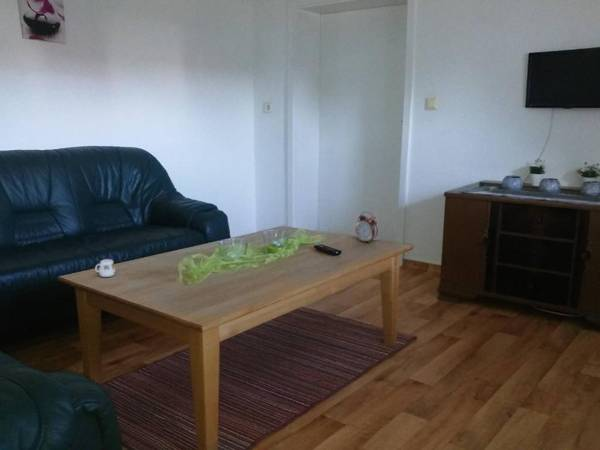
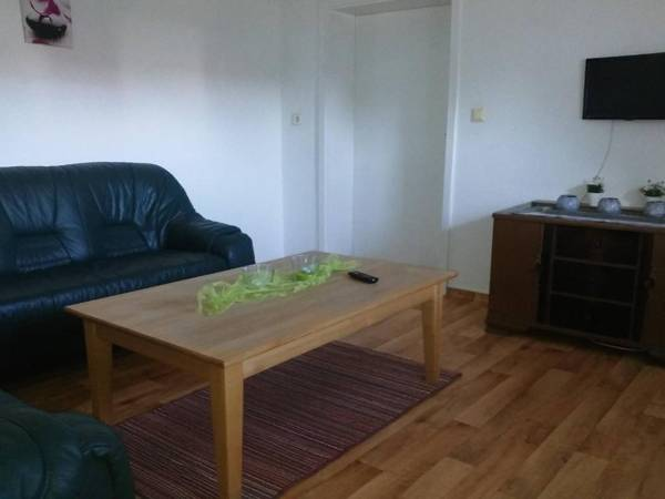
- mug [94,258,117,278]
- alarm clock [355,211,379,243]
